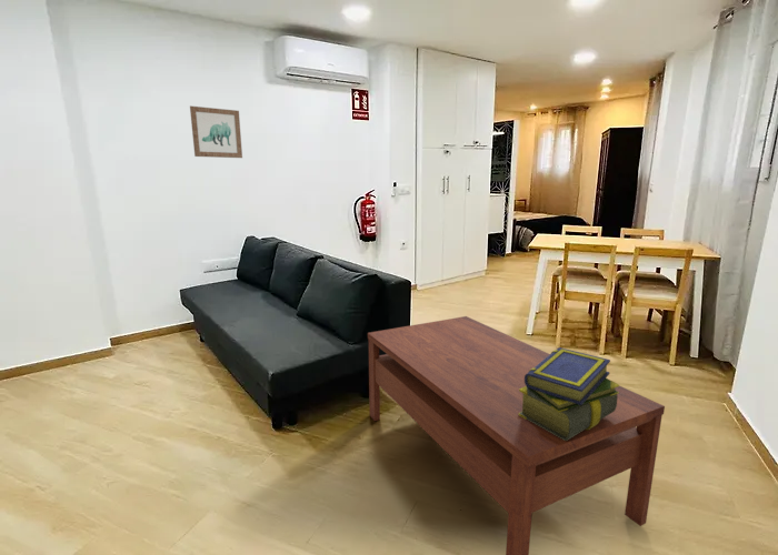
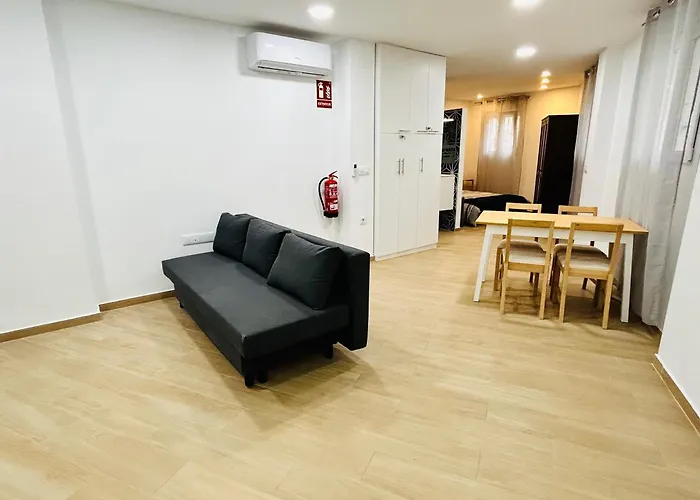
- wall art [189,104,243,159]
- stack of books [518,346,620,441]
- coffee table [367,315,666,555]
